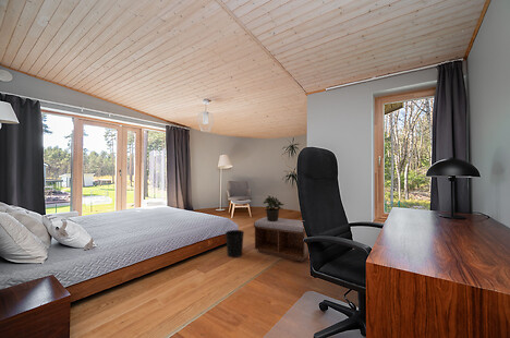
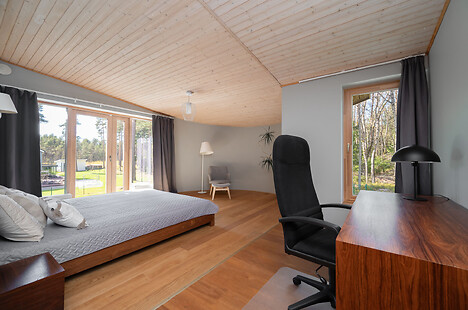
- potted plant [263,195,286,221]
- bench [253,216,309,263]
- wastebasket [224,229,245,258]
